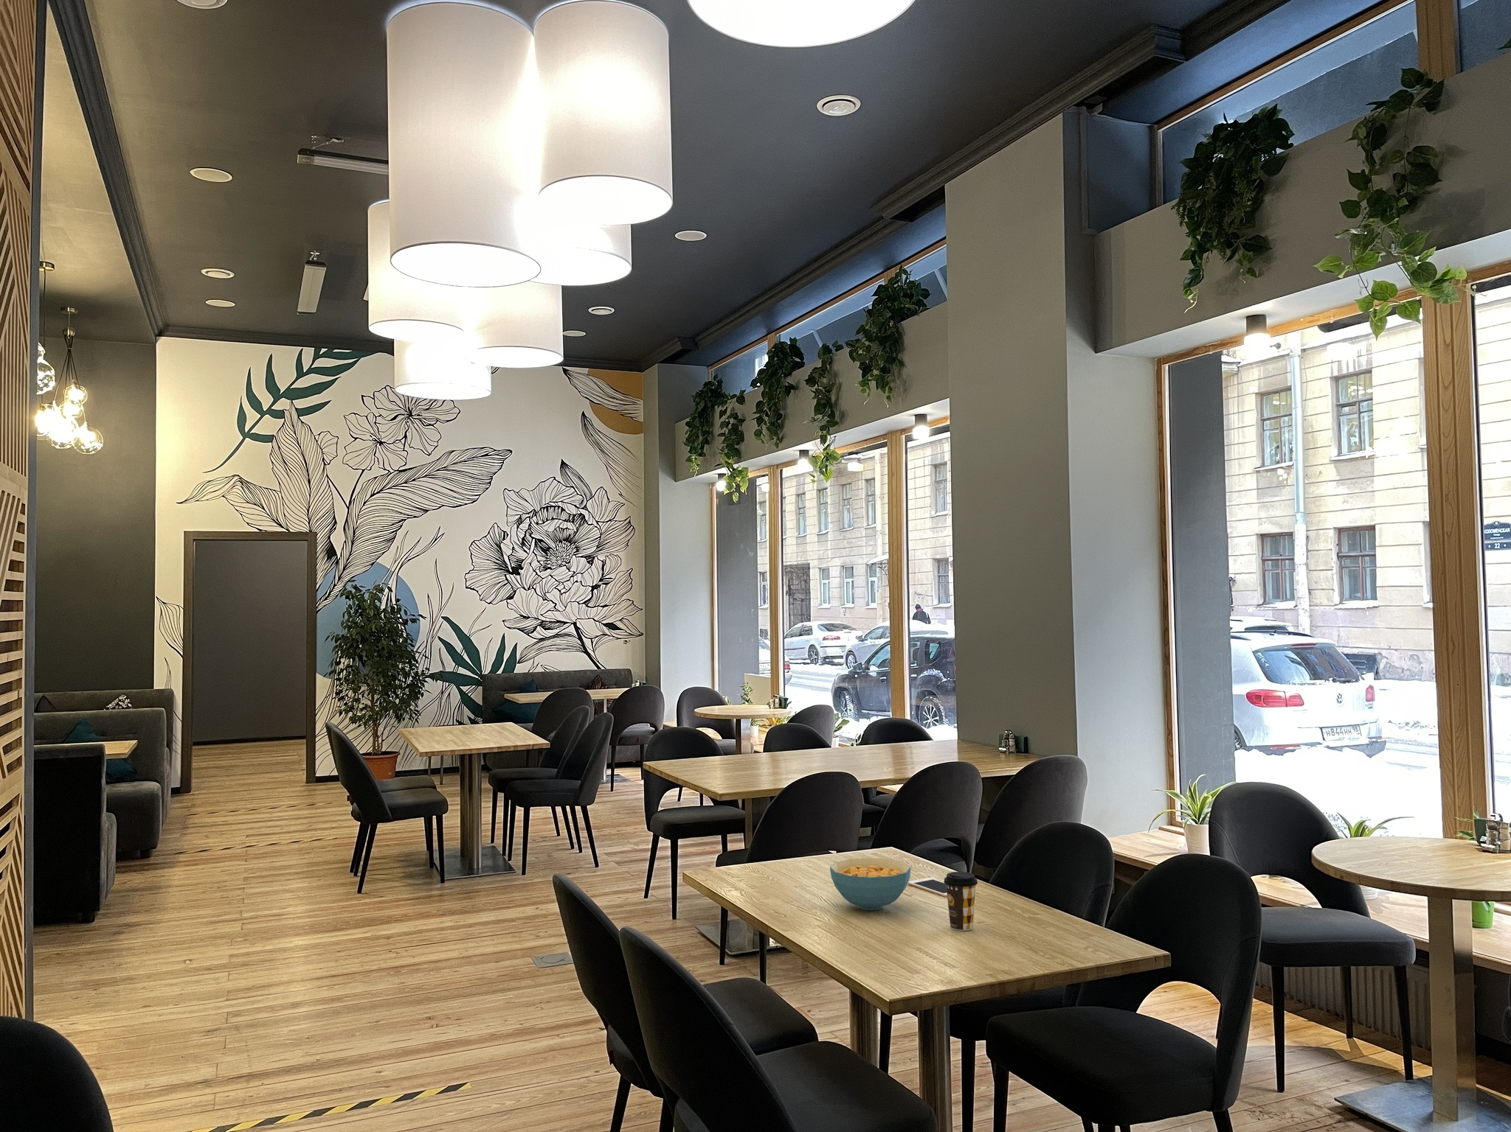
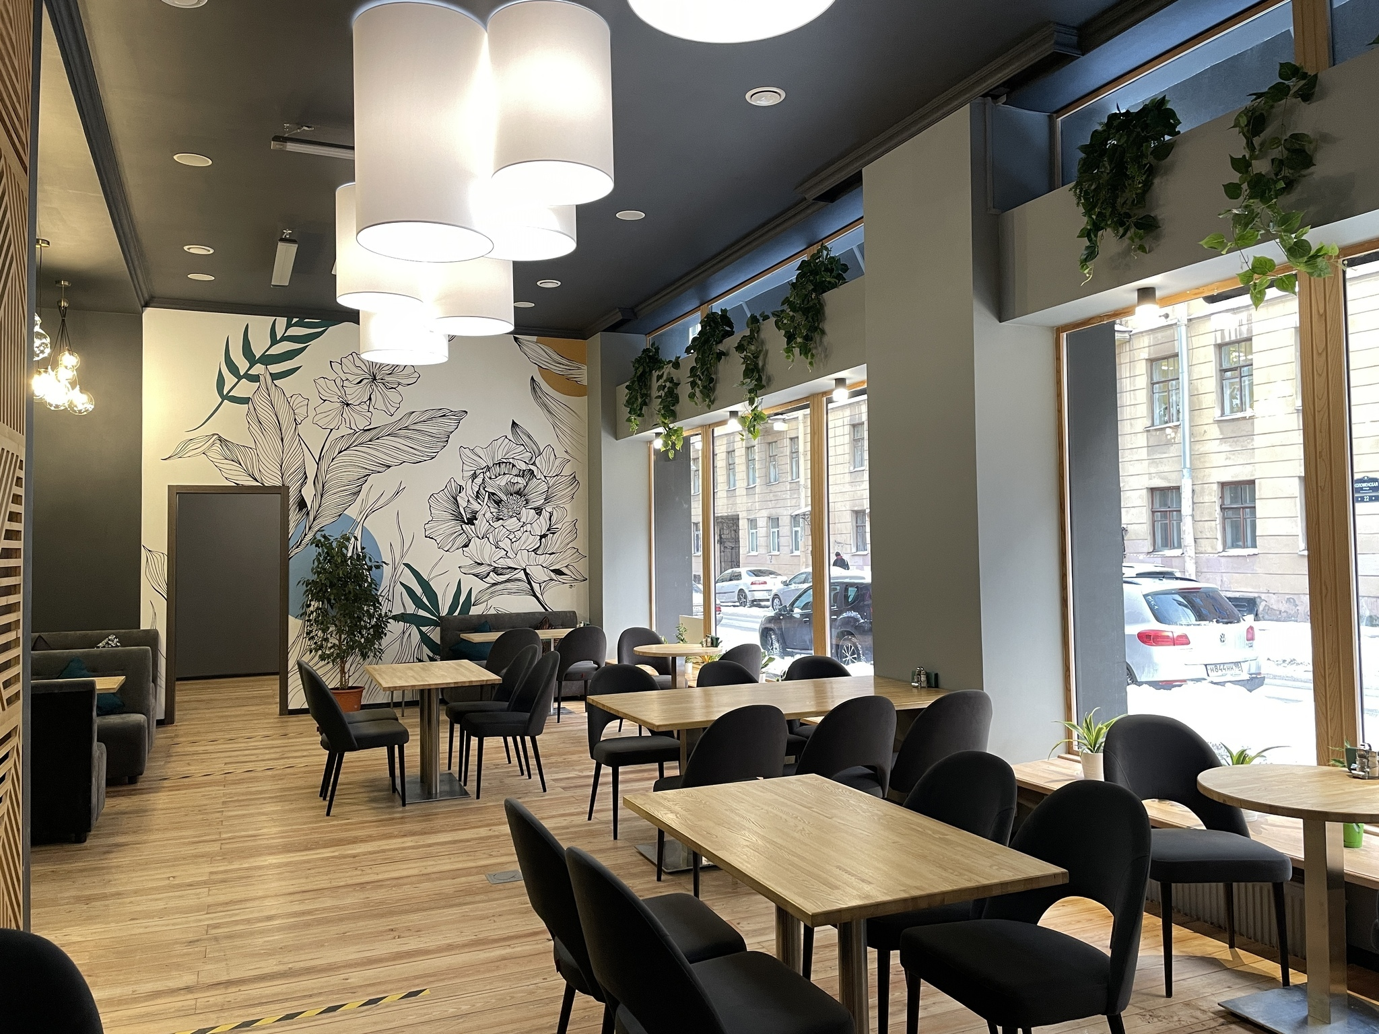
- coffee cup [943,872,978,931]
- cell phone [908,878,947,898]
- cereal bowl [829,857,911,911]
